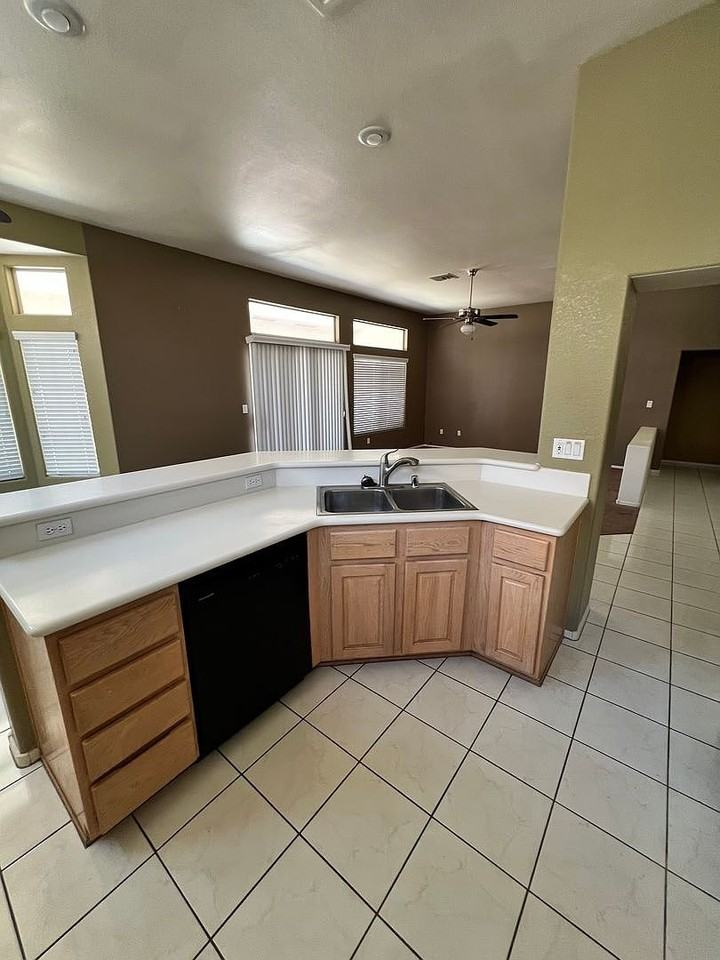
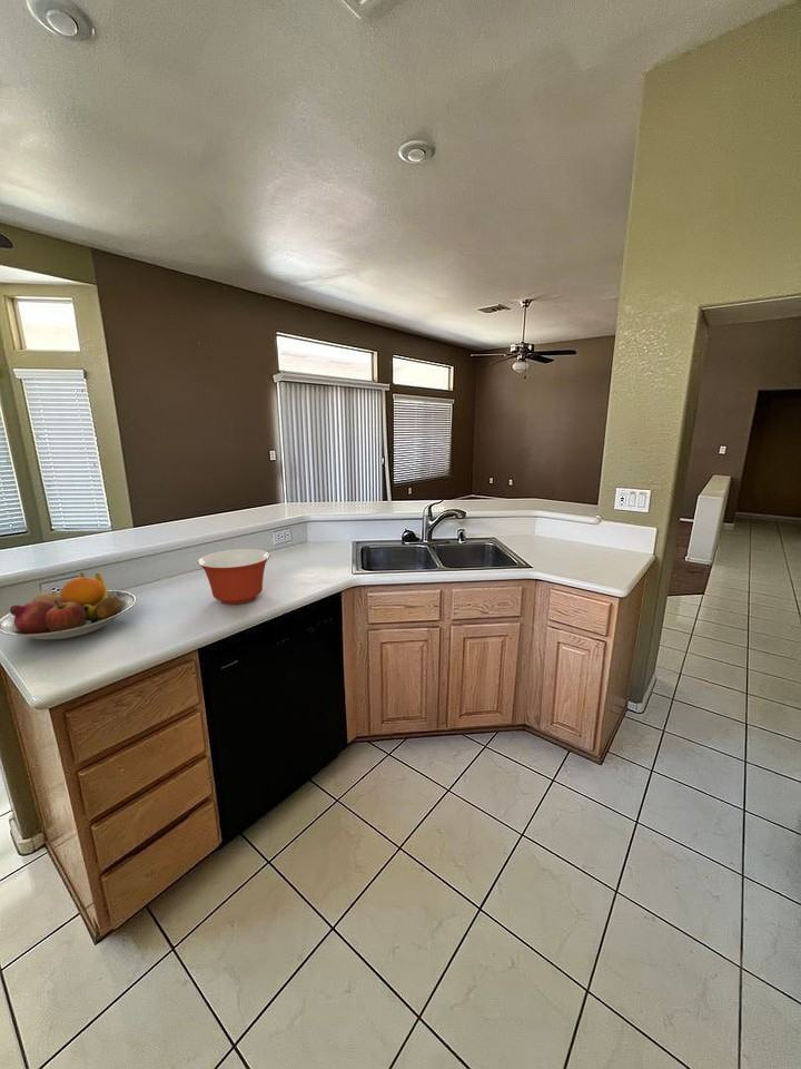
+ fruit bowl [0,572,137,641]
+ mixing bowl [197,548,271,606]
